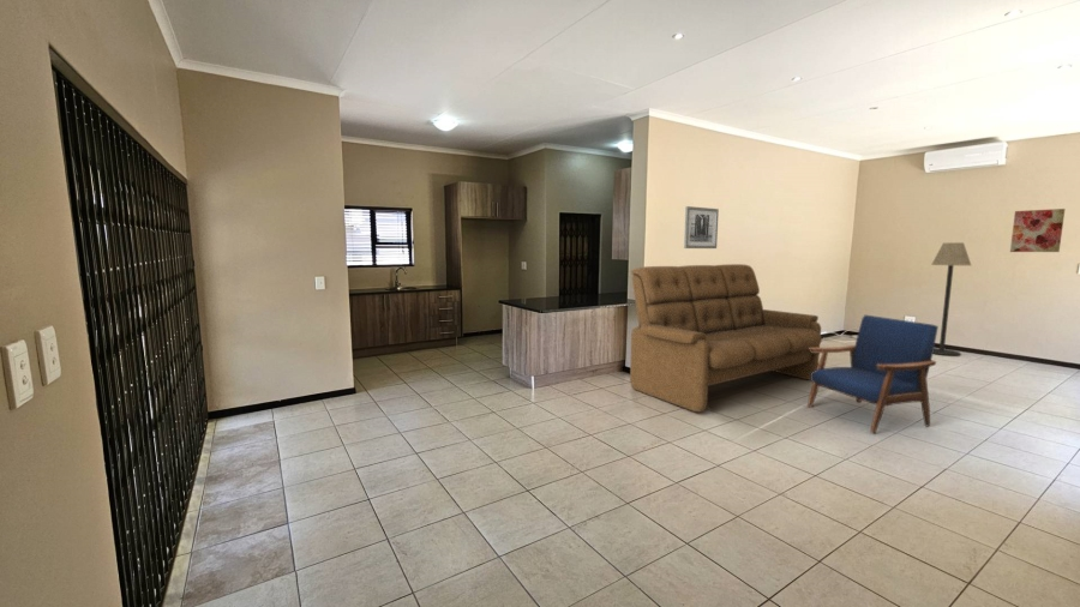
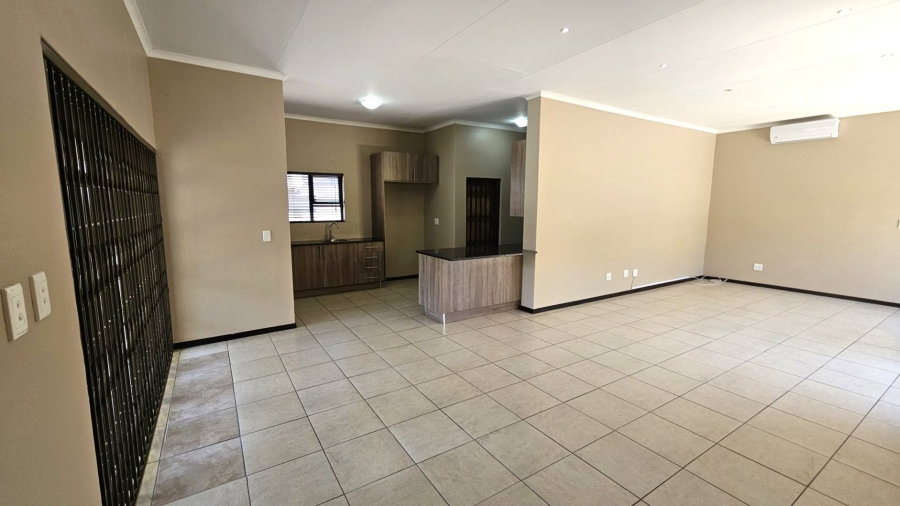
- wall art [1009,208,1066,253]
- armchair [806,314,940,434]
- floor lamp [930,241,972,357]
- wall art [683,205,720,250]
- sofa [629,263,823,414]
